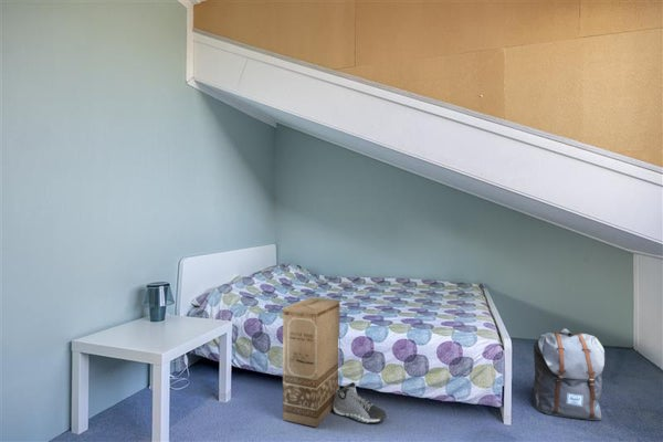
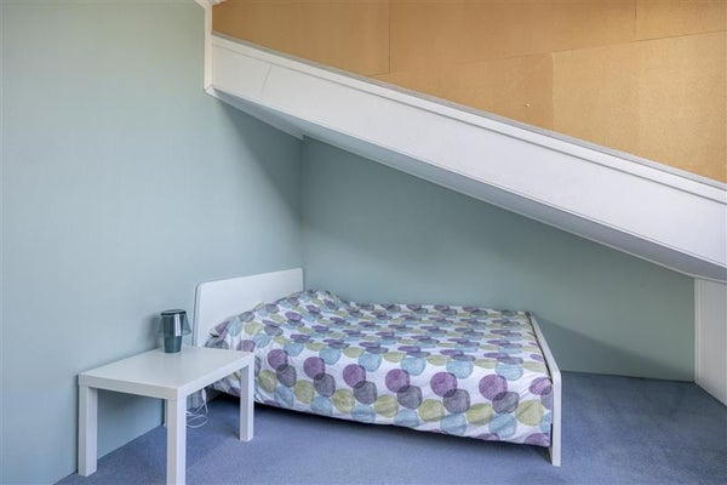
- cardboard box [282,296,340,428]
- sneaker [333,381,388,424]
- backpack [532,327,606,421]
